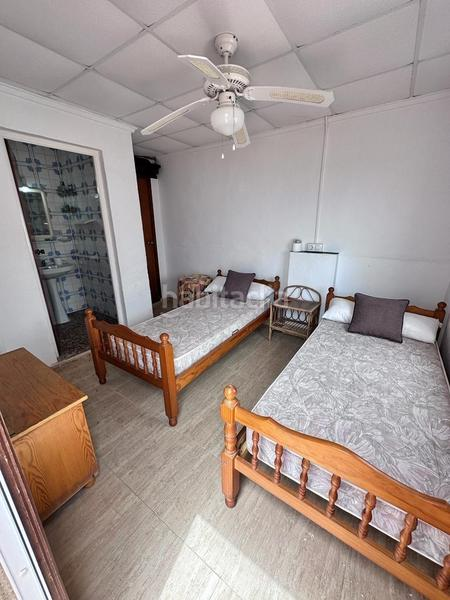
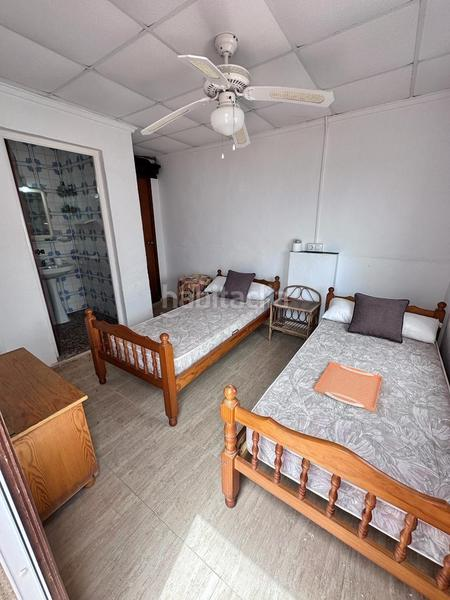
+ serving tray [313,361,384,413]
